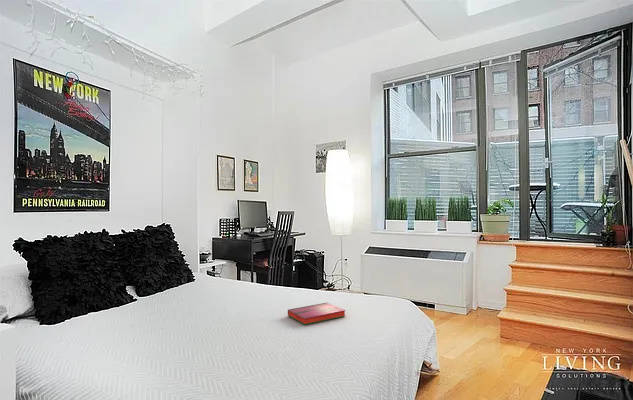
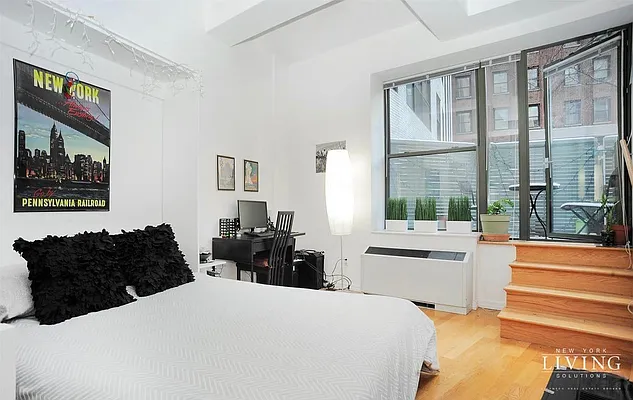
- hardback book [287,302,347,326]
